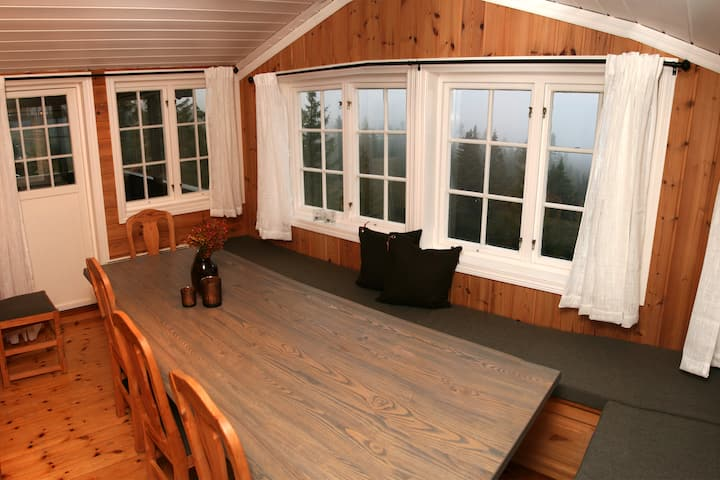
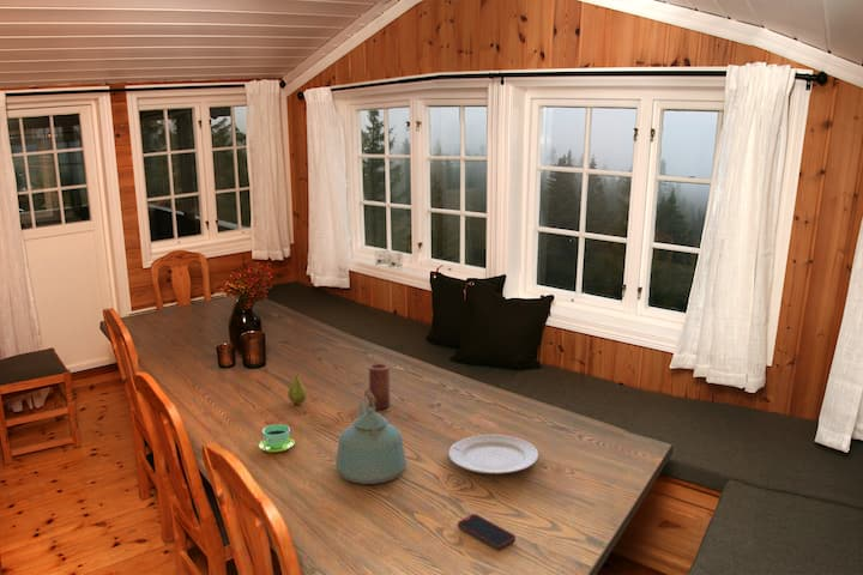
+ kettle [334,388,408,485]
+ chinaware [447,434,539,474]
+ fruit [286,373,308,405]
+ cup [258,424,296,454]
+ candle [368,363,391,410]
+ smartphone [457,513,517,551]
